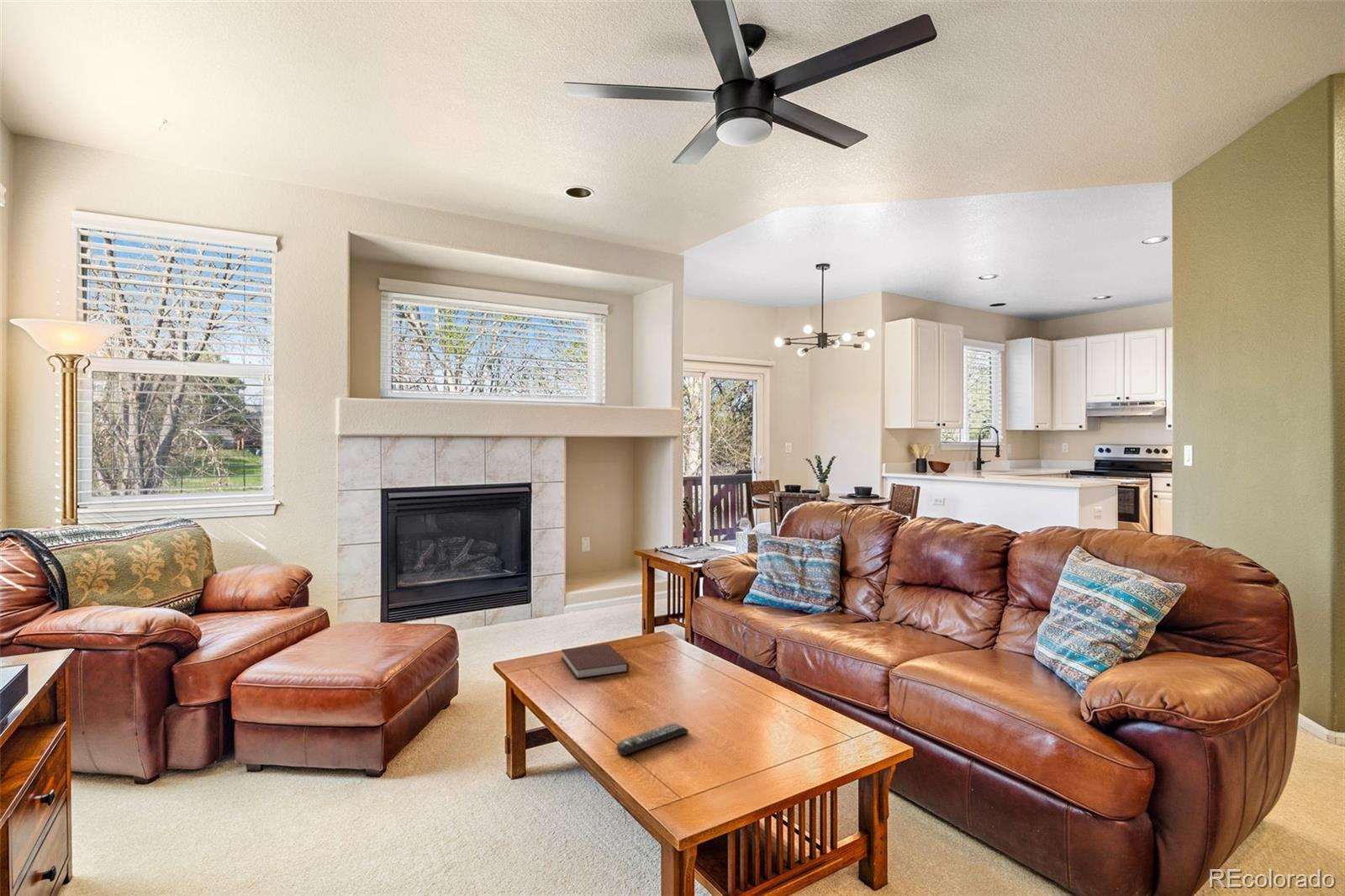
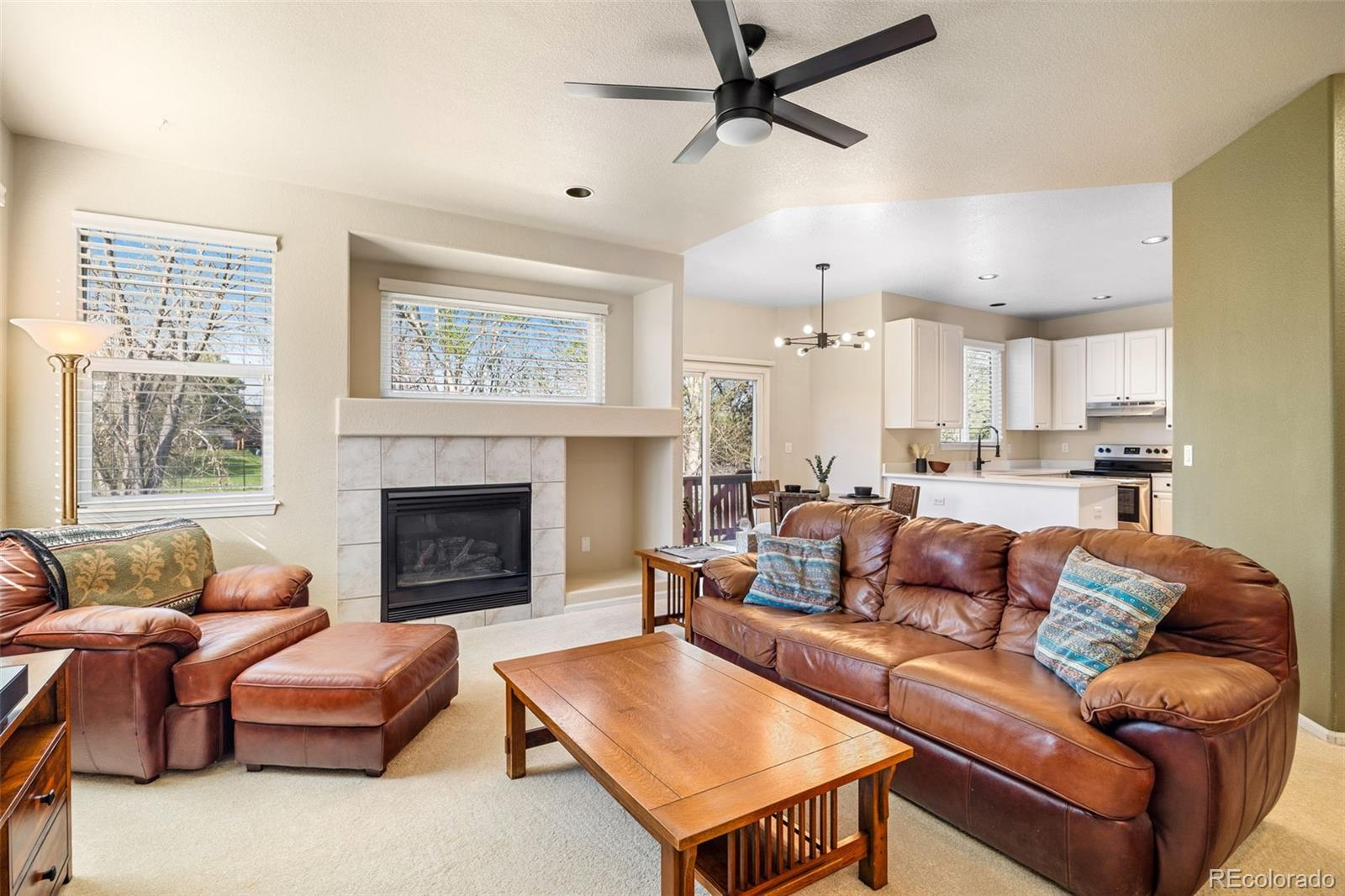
- notebook [561,643,630,679]
- remote control [615,722,689,756]
